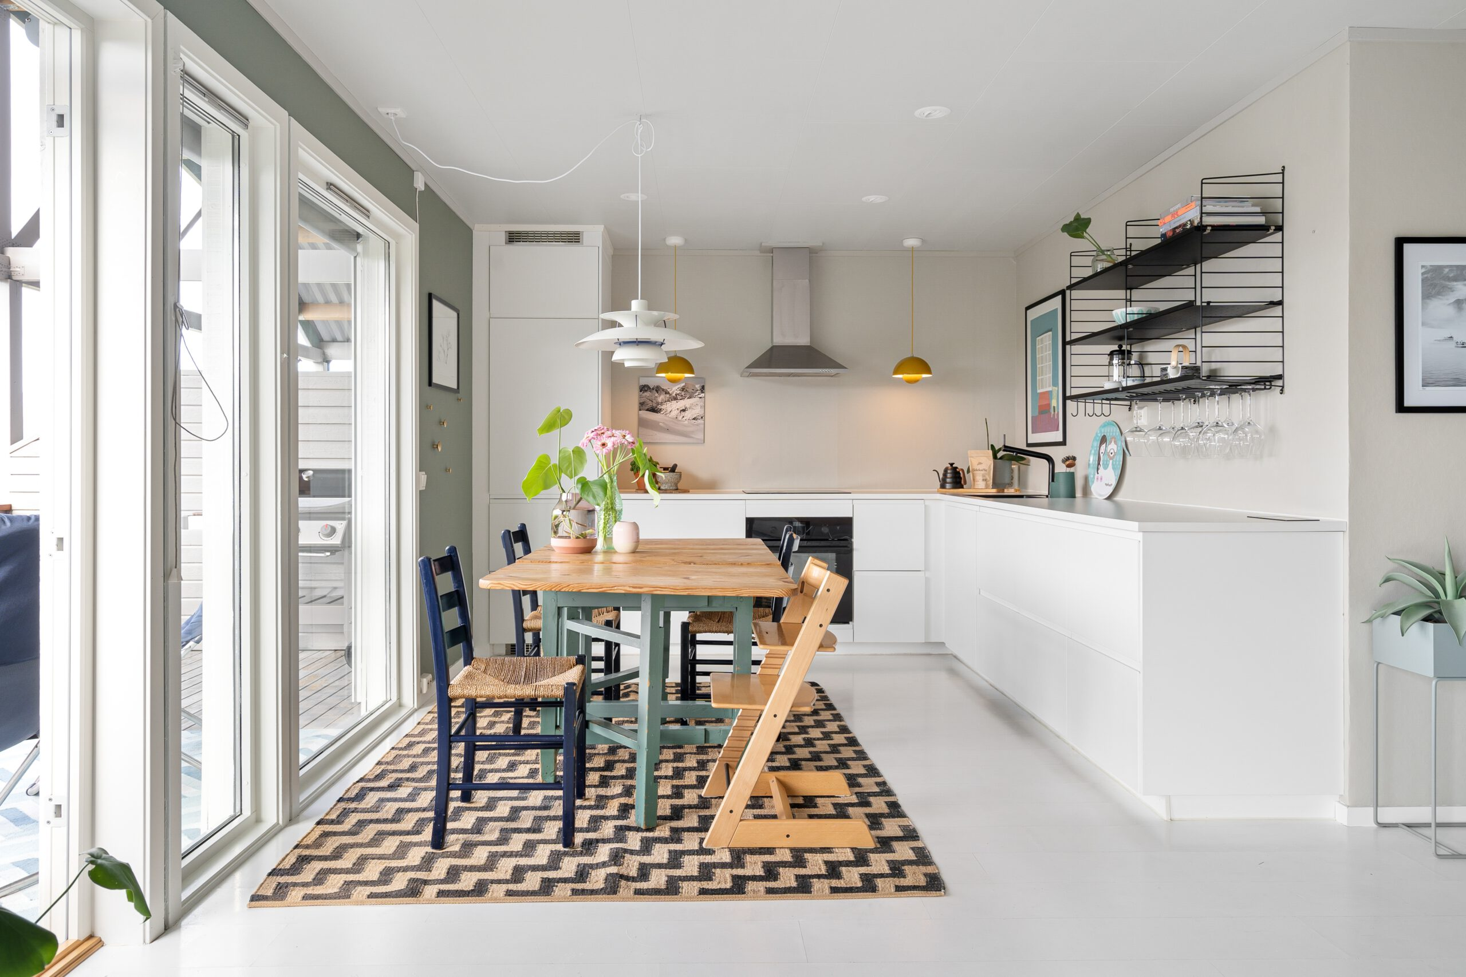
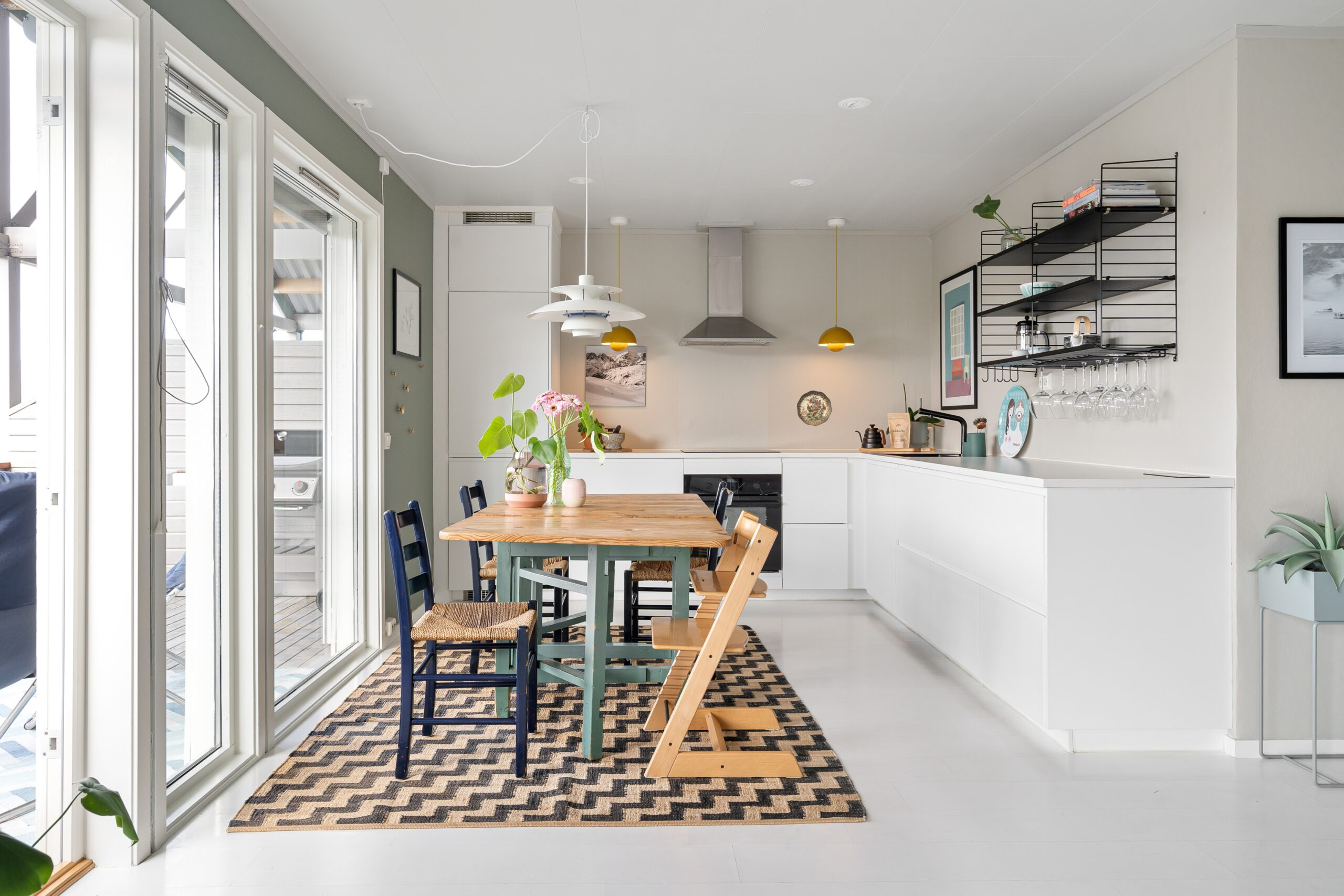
+ decorative plate [796,390,832,426]
